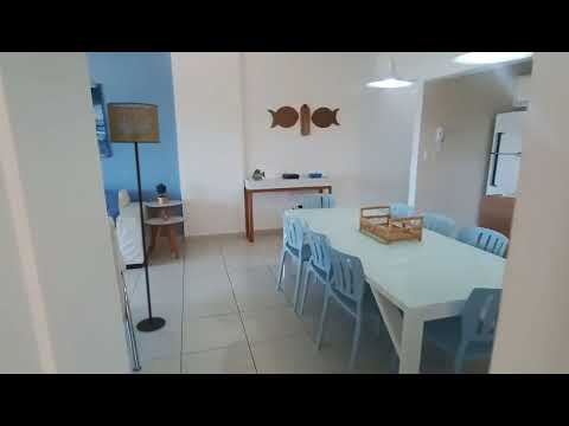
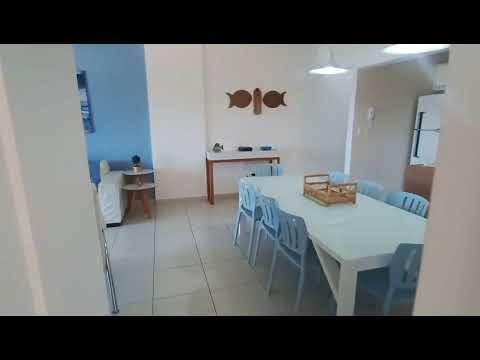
- floor lamp [106,102,166,333]
